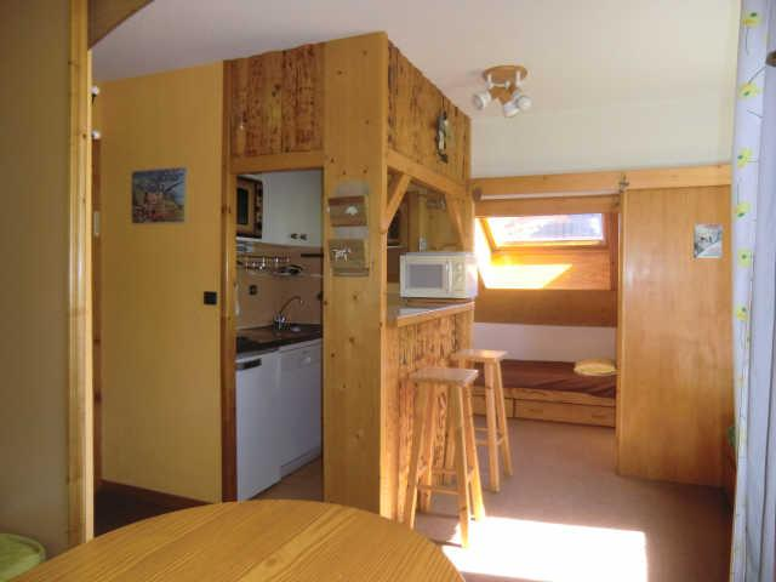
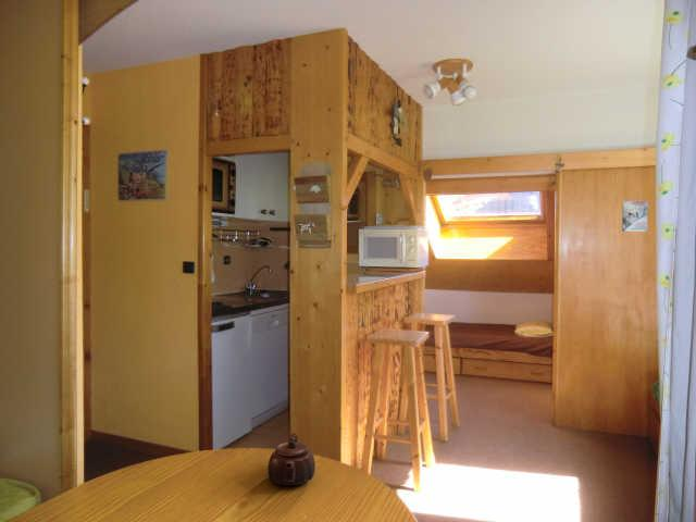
+ teapot [266,433,316,487]
